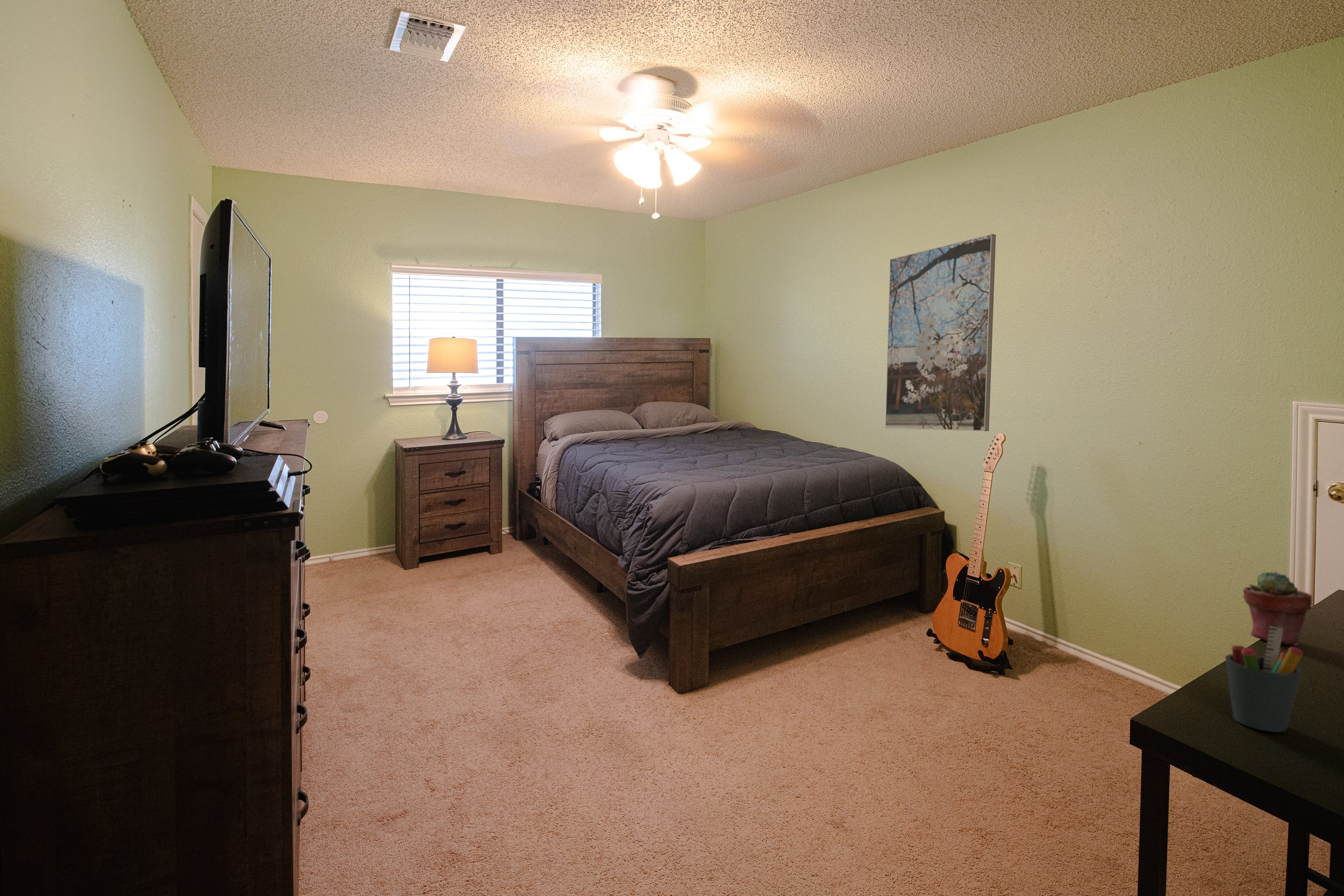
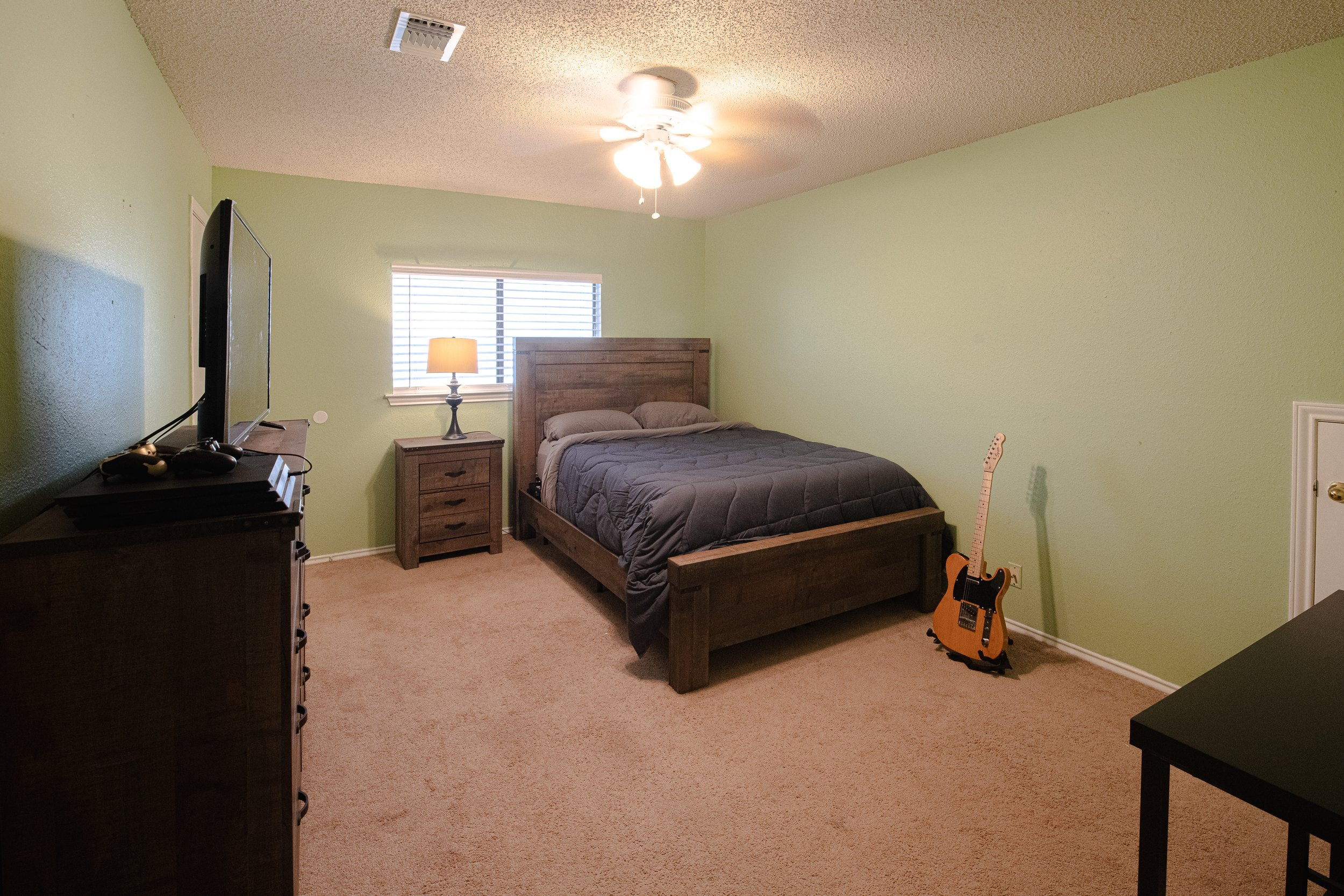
- pen holder [1225,626,1304,733]
- potted succulent [1242,571,1312,646]
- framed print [885,233,996,432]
